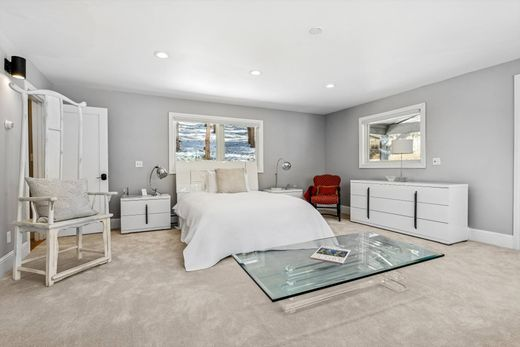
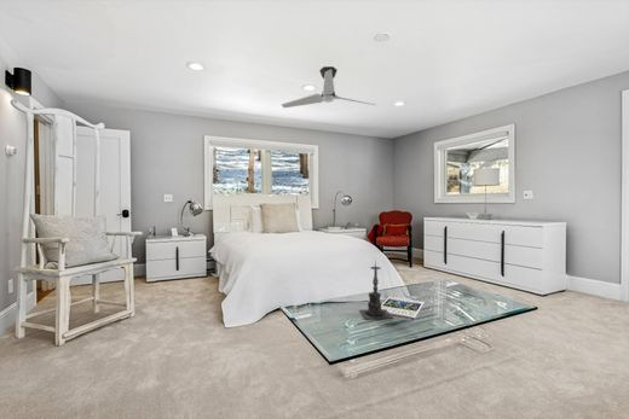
+ candle holder [358,258,393,320]
+ ceiling fan [281,65,376,109]
